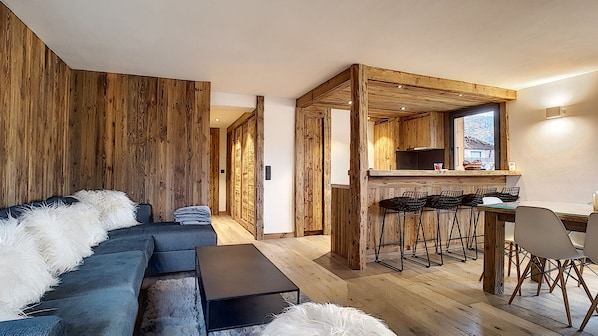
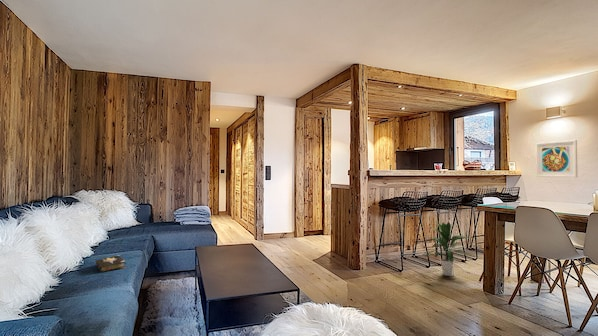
+ hardback book [95,254,126,273]
+ indoor plant [424,221,469,277]
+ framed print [535,139,578,178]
